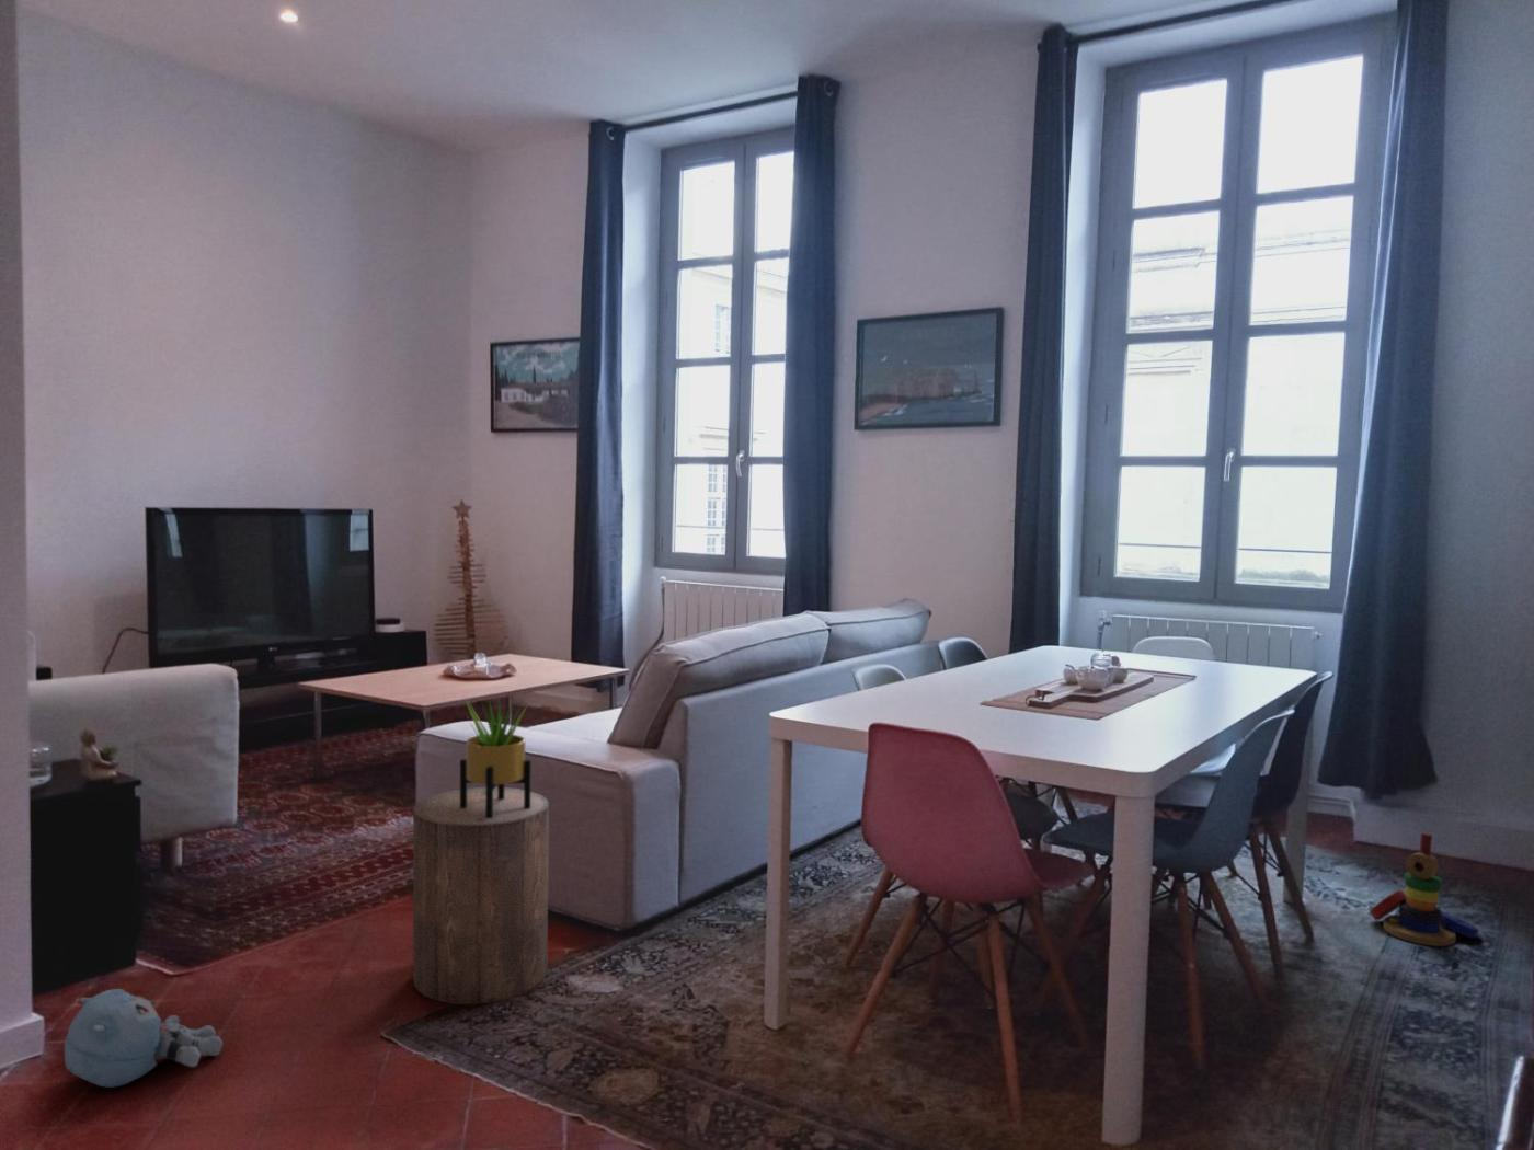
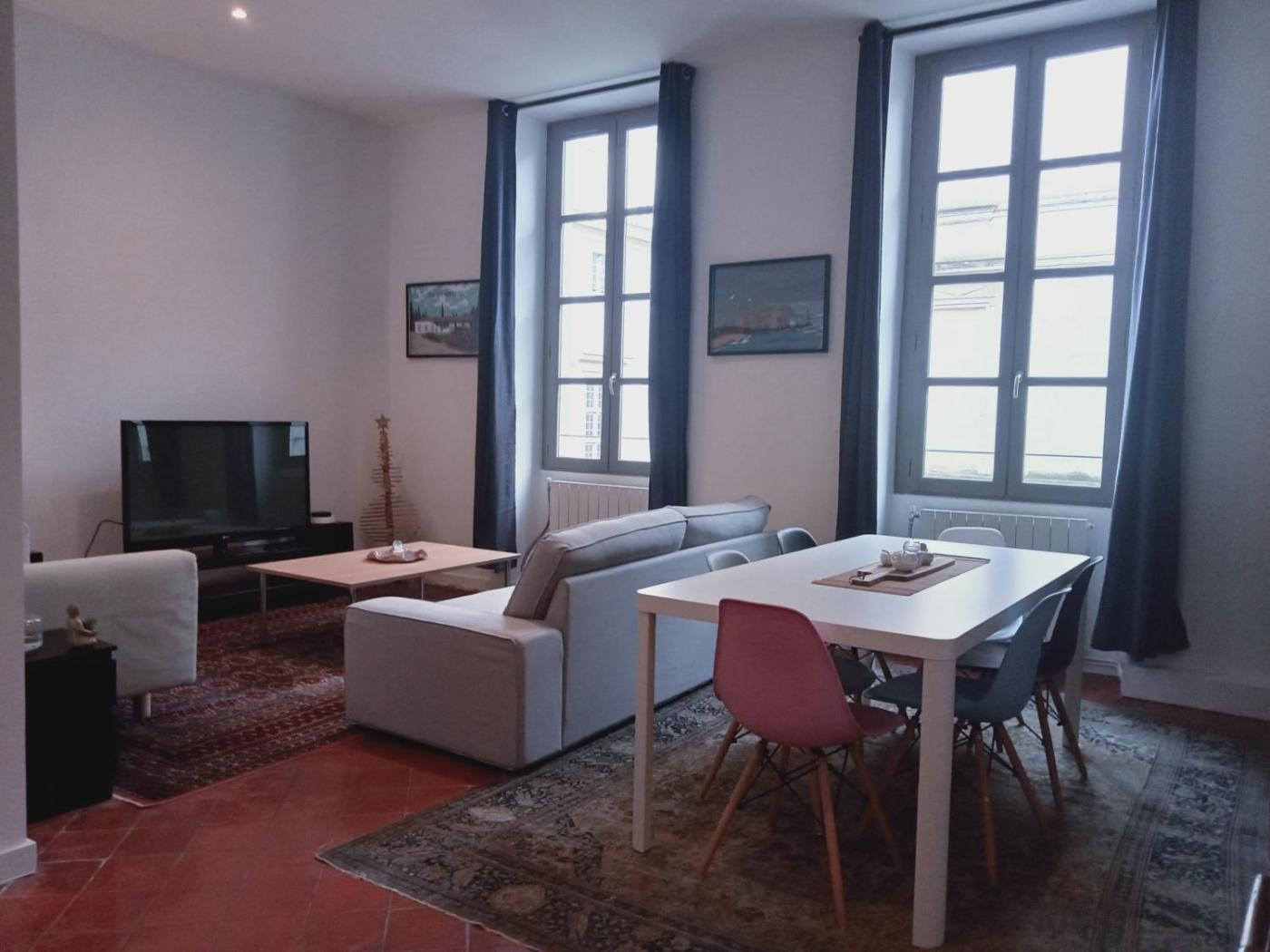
- plush toy [64,988,223,1088]
- stool [412,786,550,1005]
- stacking toy [1369,831,1480,947]
- potted plant [459,686,533,818]
